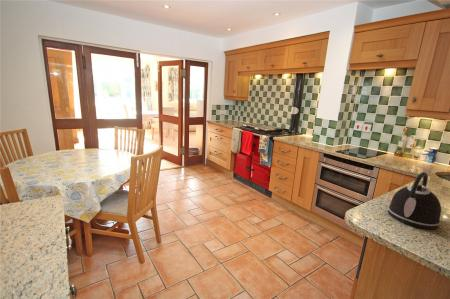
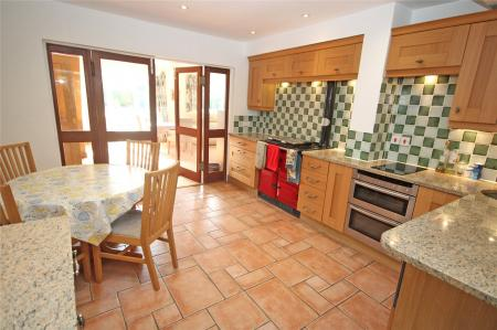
- kettle [387,171,442,230]
